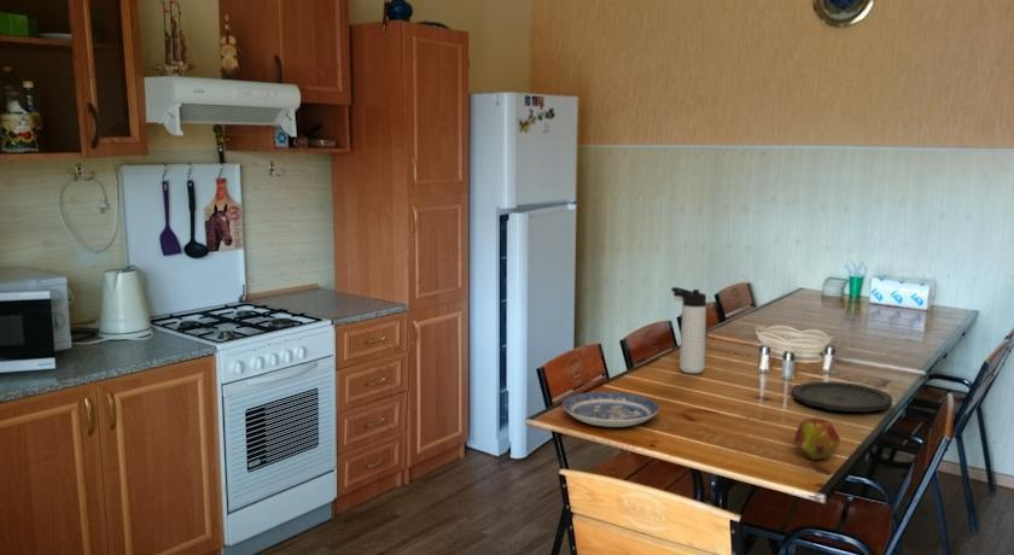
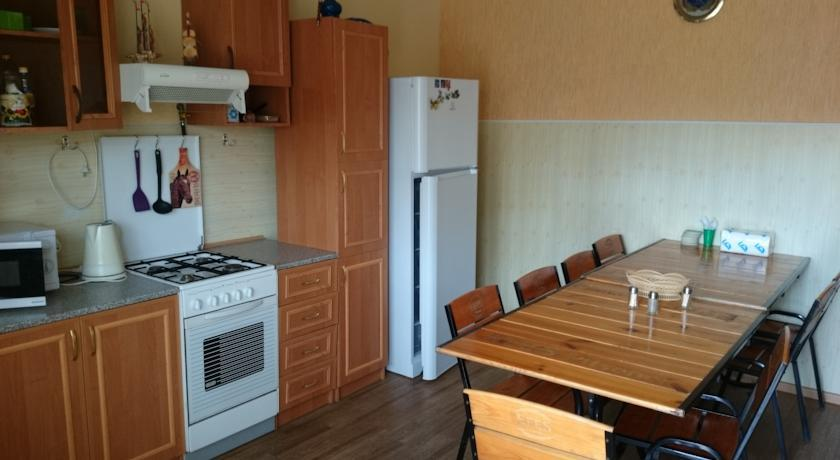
- plate [791,380,893,413]
- fruit [793,416,841,461]
- plate [561,391,660,428]
- thermos bottle [670,286,707,375]
